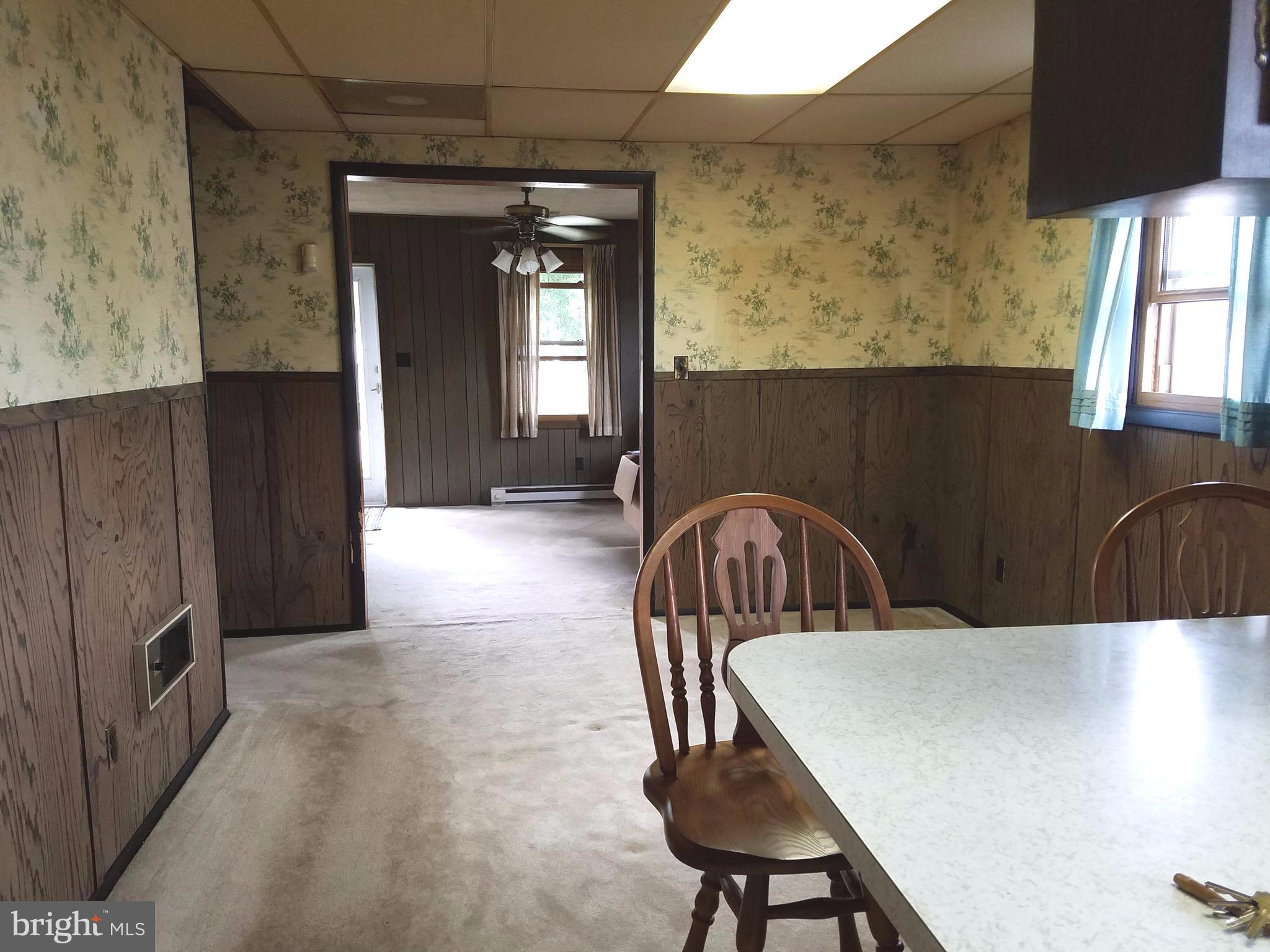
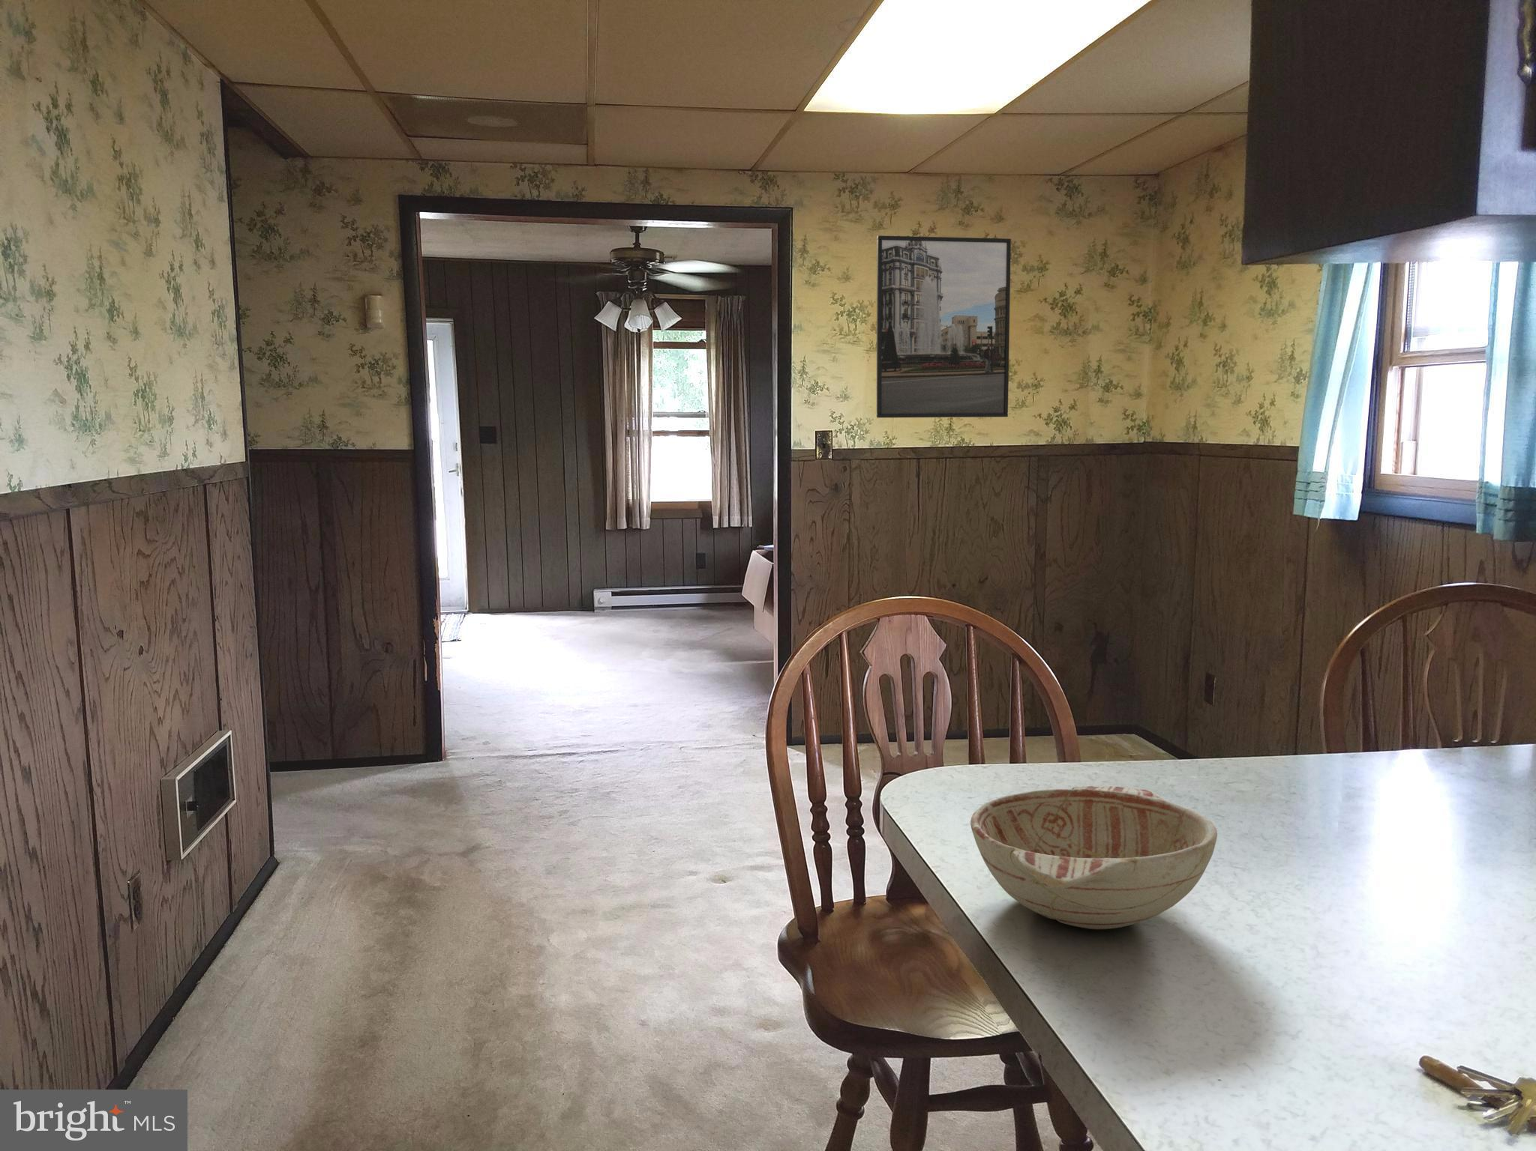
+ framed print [876,235,1012,418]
+ decorative bowl [970,786,1218,930]
